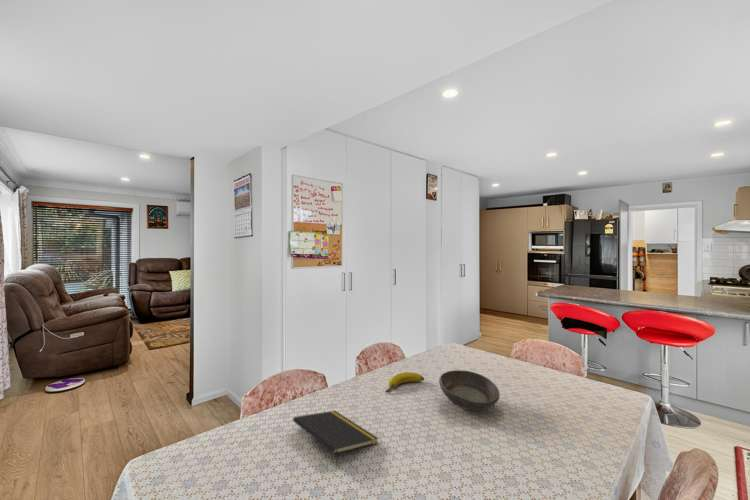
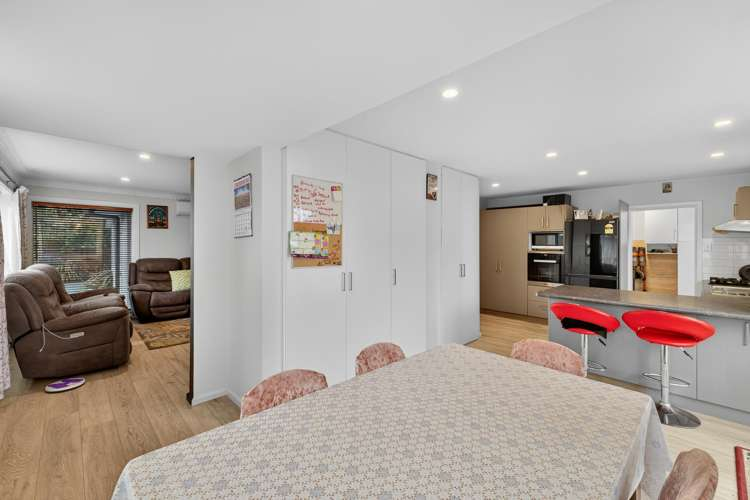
- banana [384,371,425,393]
- bowl [438,369,500,412]
- notepad [292,410,379,468]
